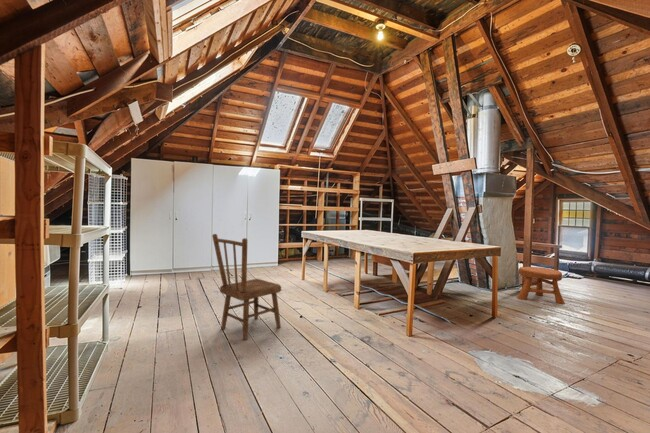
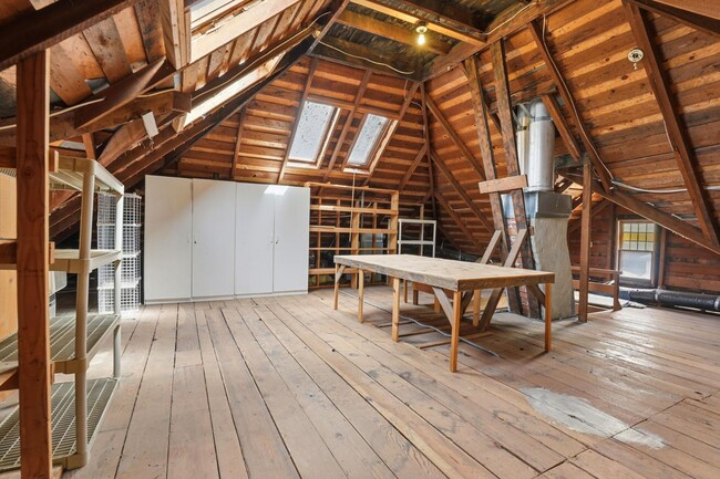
- stool [516,266,566,305]
- dining chair [211,233,282,341]
